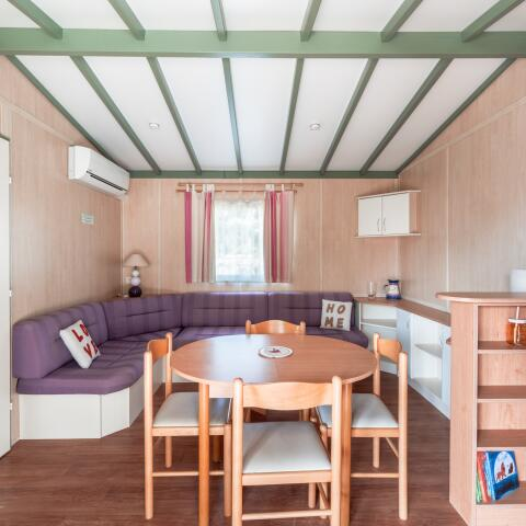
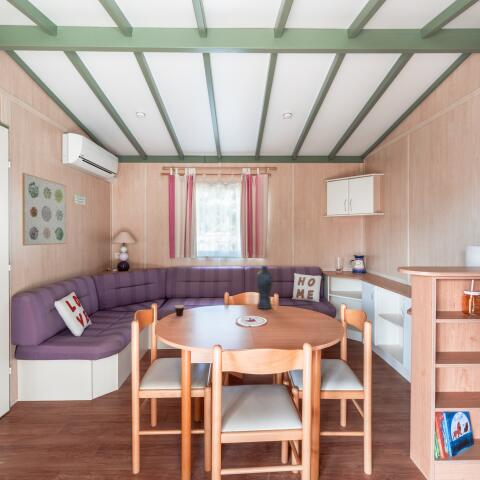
+ vase [255,265,274,310]
+ cup [174,298,193,317]
+ wall art [21,172,67,247]
